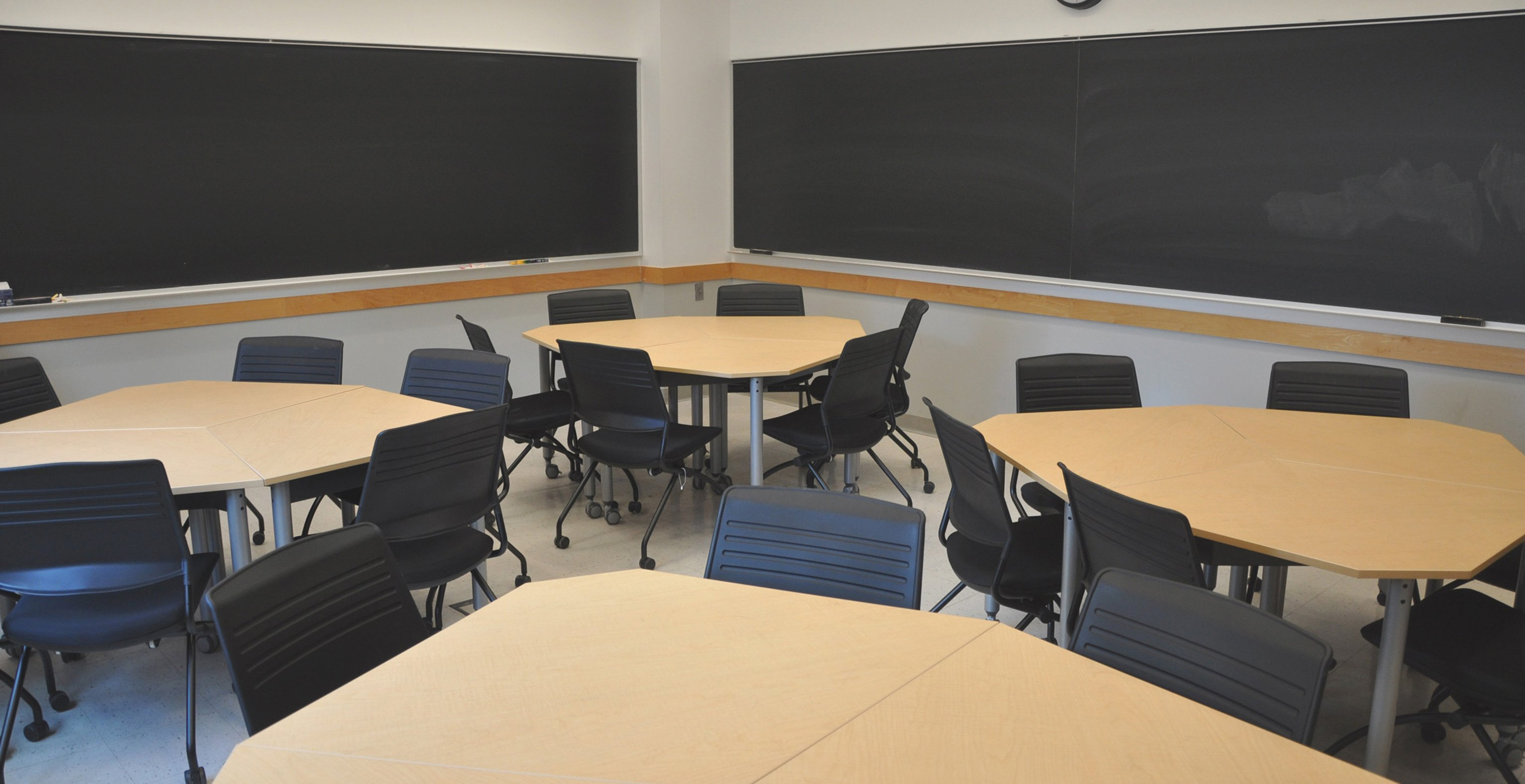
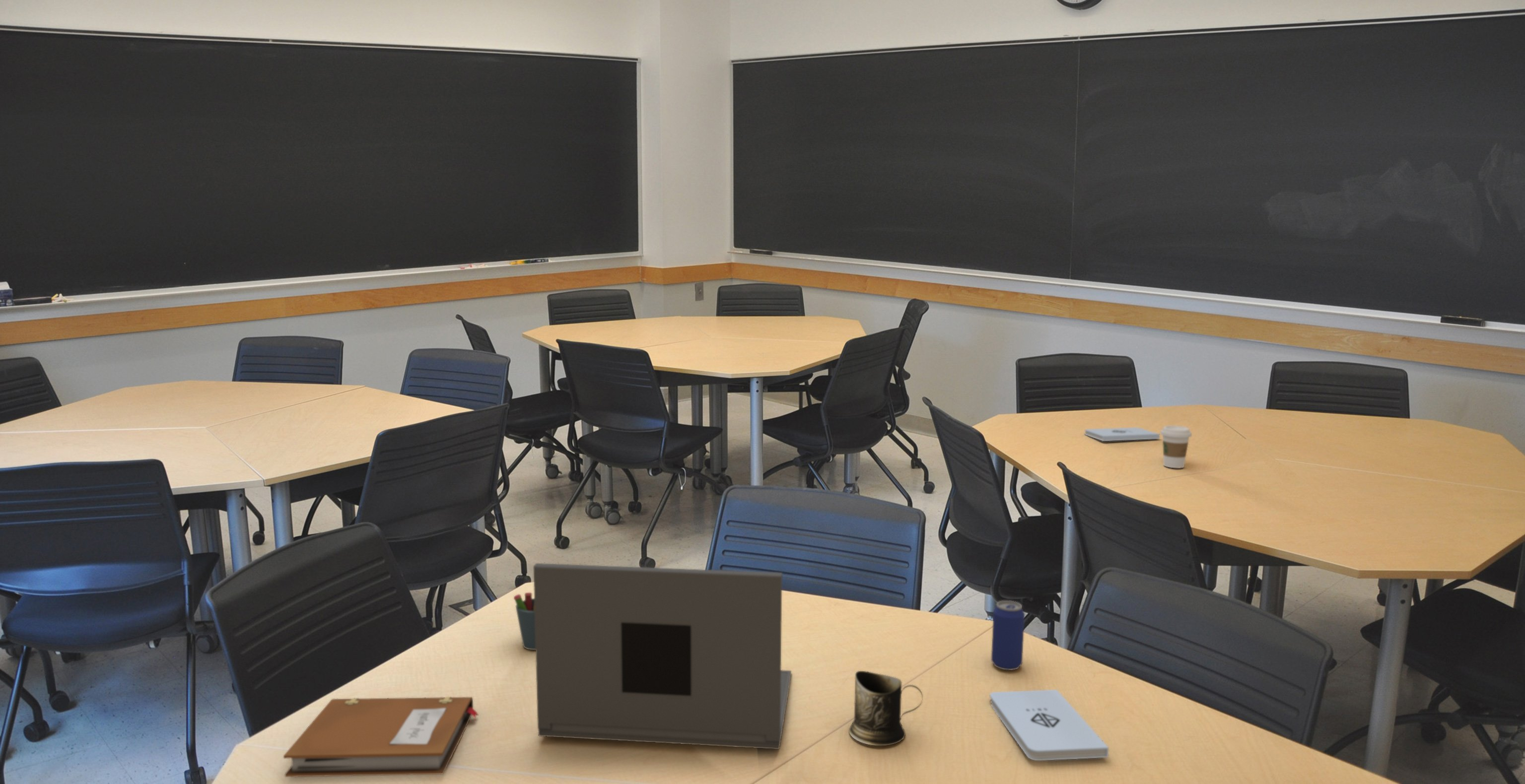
+ notebook [283,696,479,778]
+ notepad [989,689,1109,761]
+ laptop [533,563,792,750]
+ mug [848,670,923,746]
+ beverage can [991,600,1025,671]
+ notepad [1084,427,1160,442]
+ coffee cup [1160,425,1192,468]
+ pen holder [513,592,536,651]
